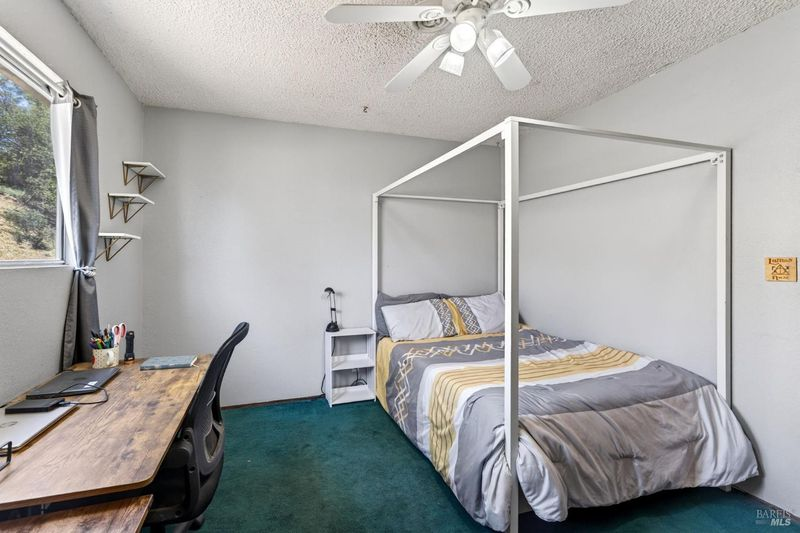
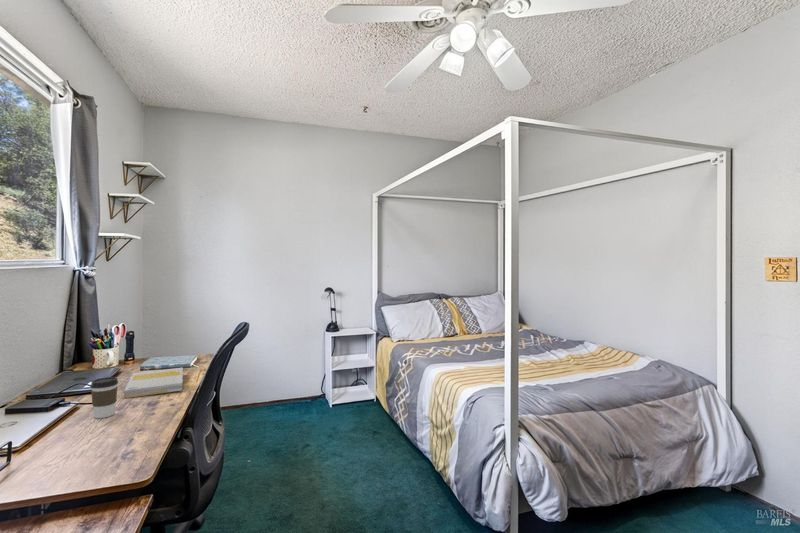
+ book [123,367,184,399]
+ coffee cup [89,376,119,419]
